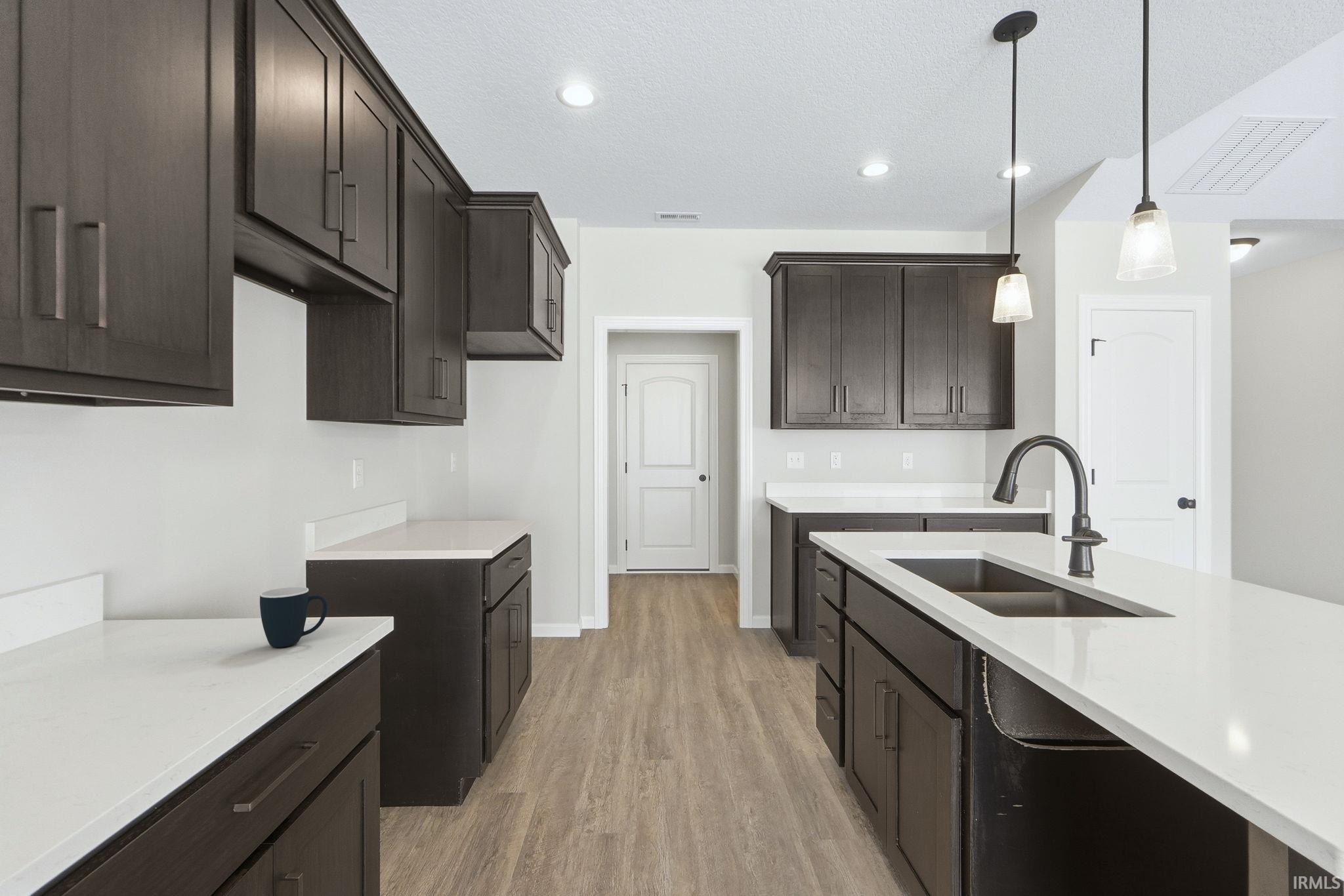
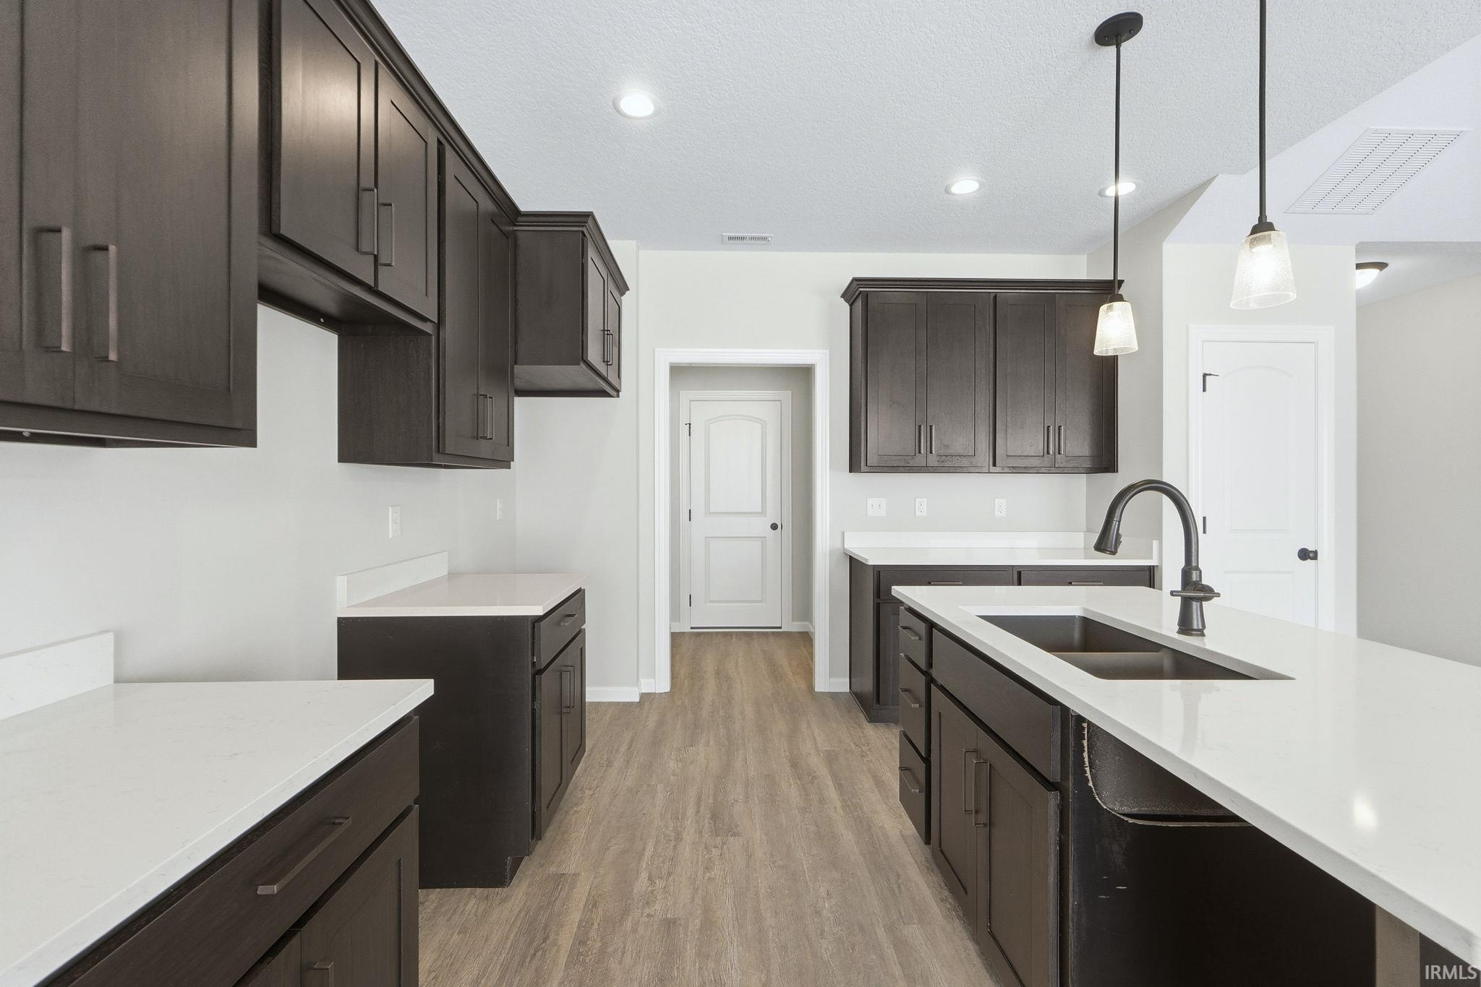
- mug [259,586,328,648]
